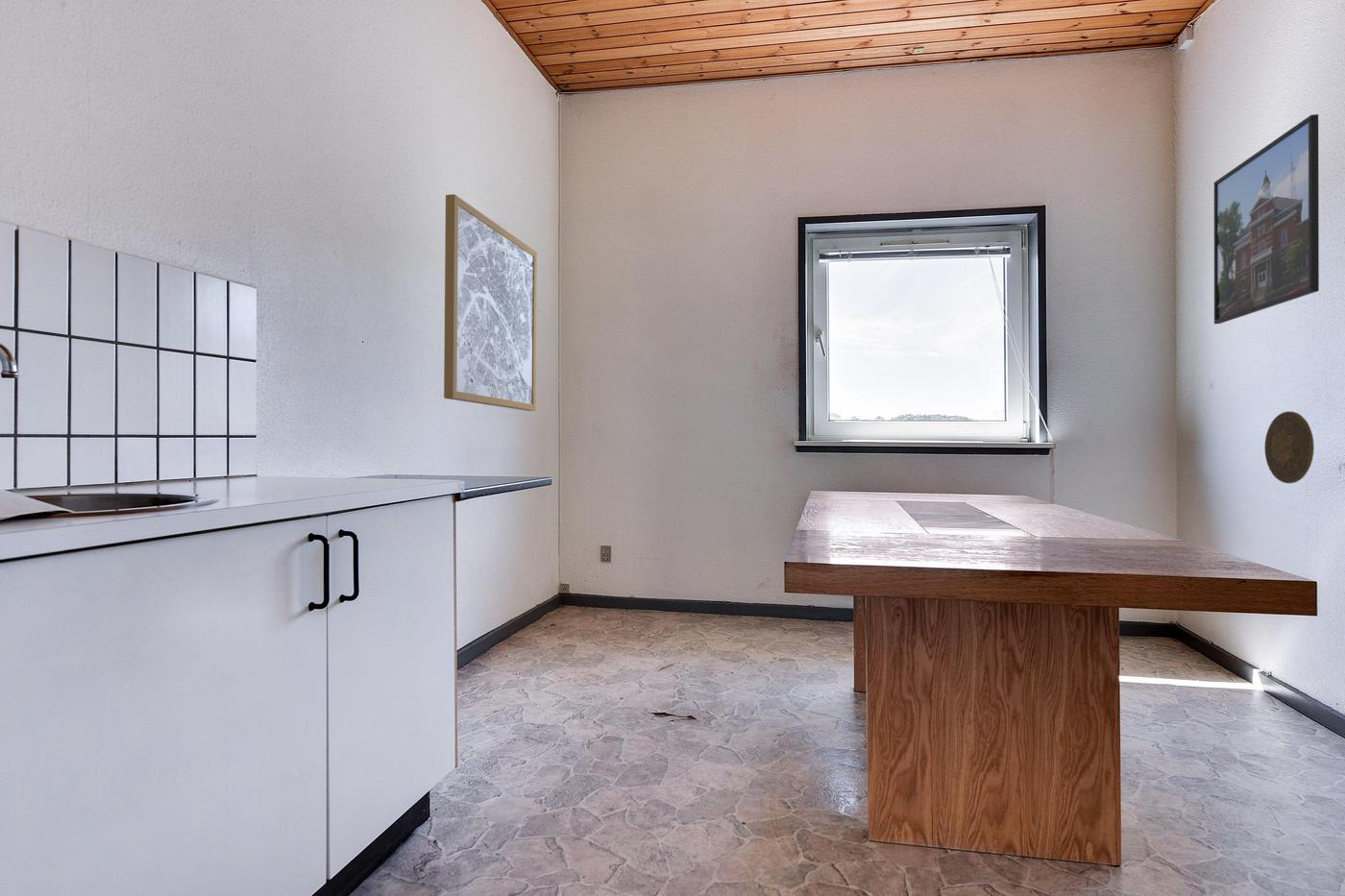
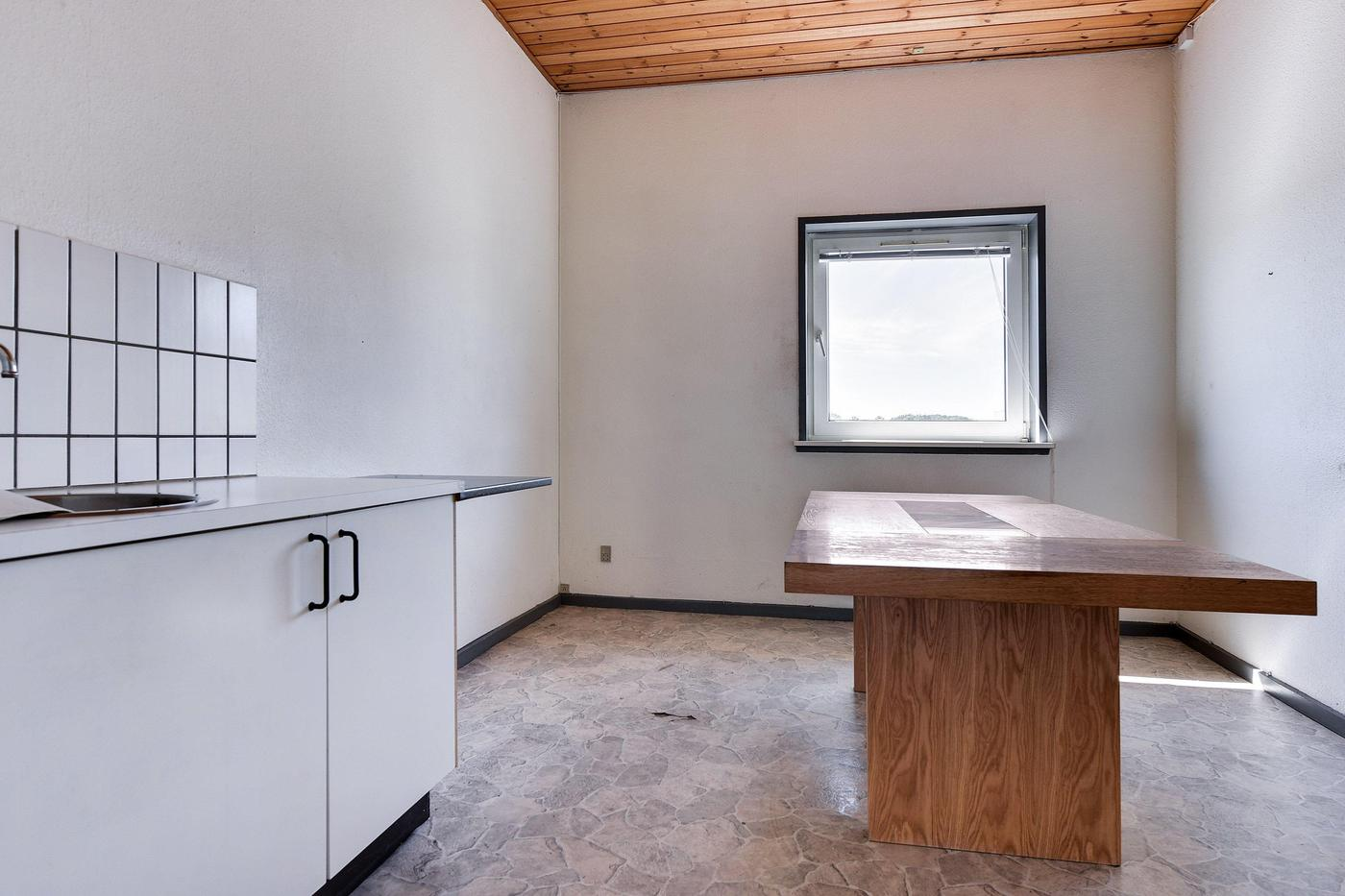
- wall art [443,193,538,412]
- decorative plate [1263,410,1315,484]
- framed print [1213,113,1320,325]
